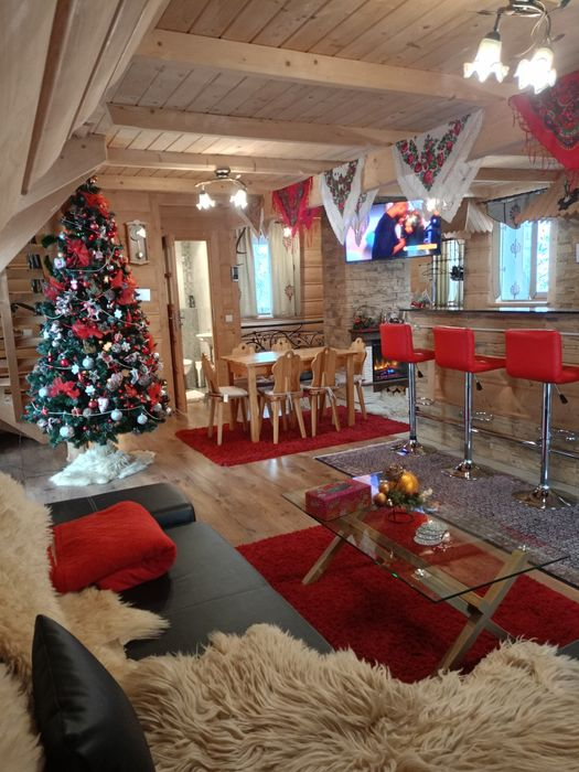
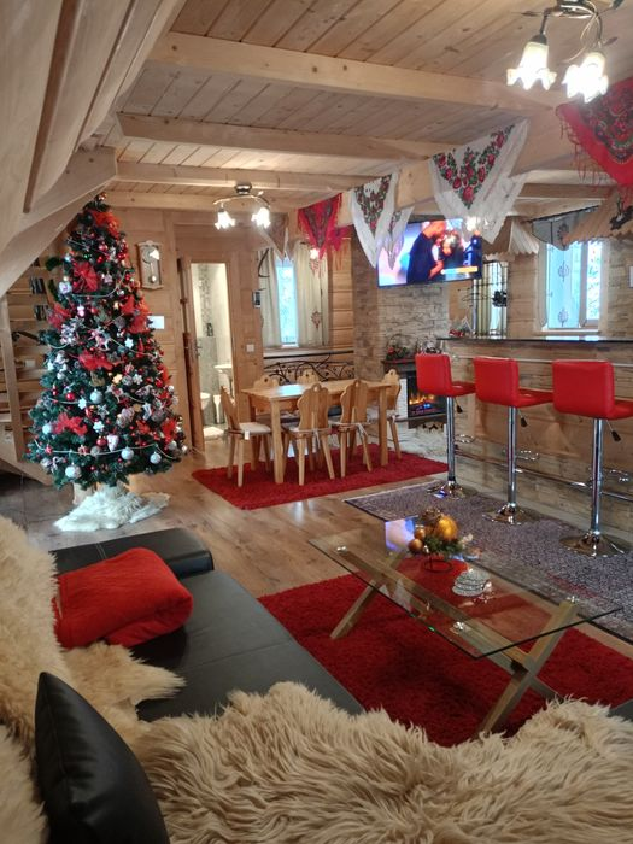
- tissue box [303,478,373,523]
